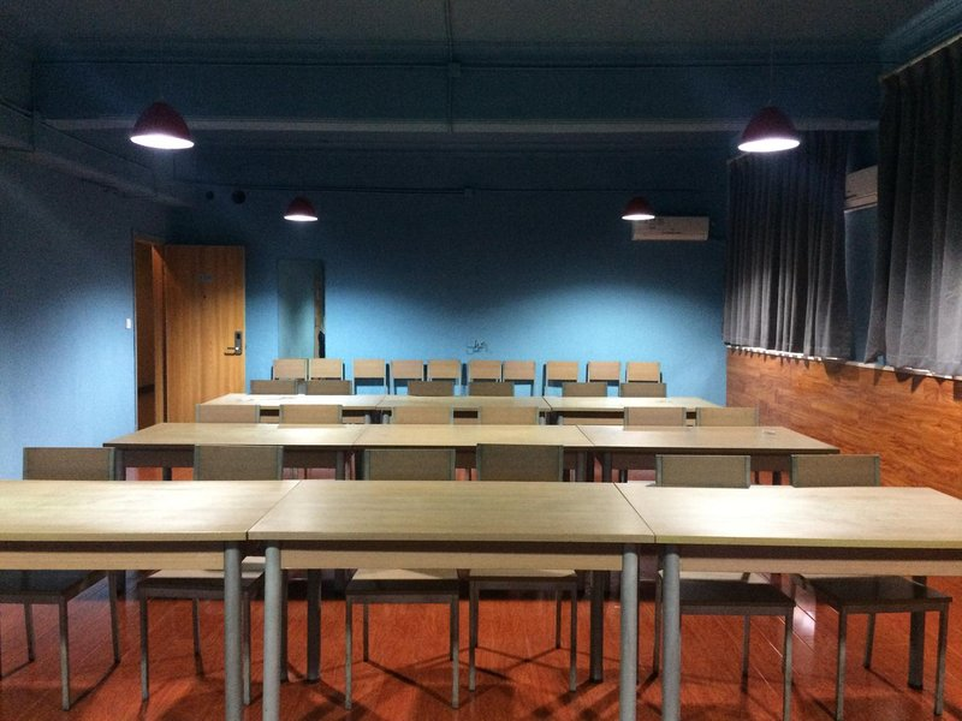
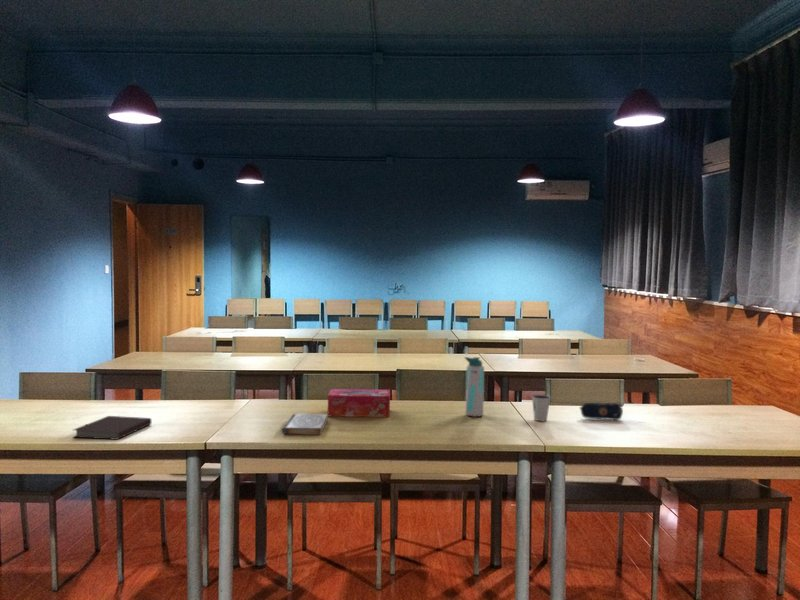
+ dixie cup [531,394,552,422]
+ book [281,413,329,436]
+ pencil case [579,402,624,421]
+ tissue box [327,388,391,418]
+ notebook [72,415,152,441]
+ water bottle [464,356,485,418]
